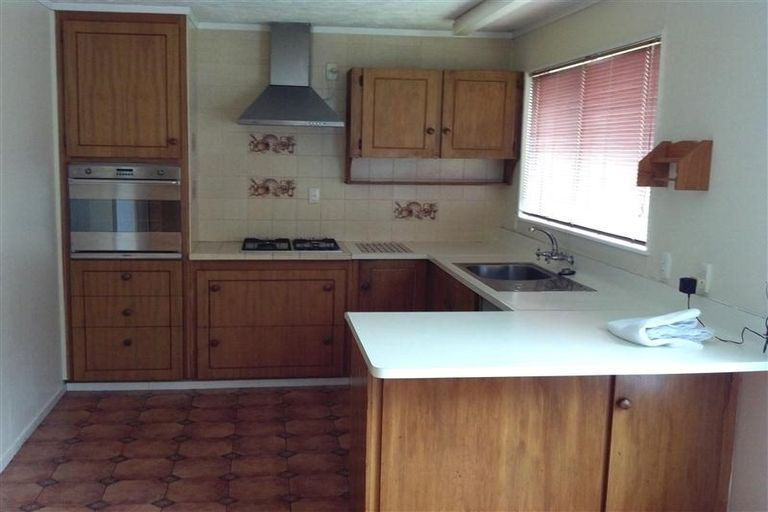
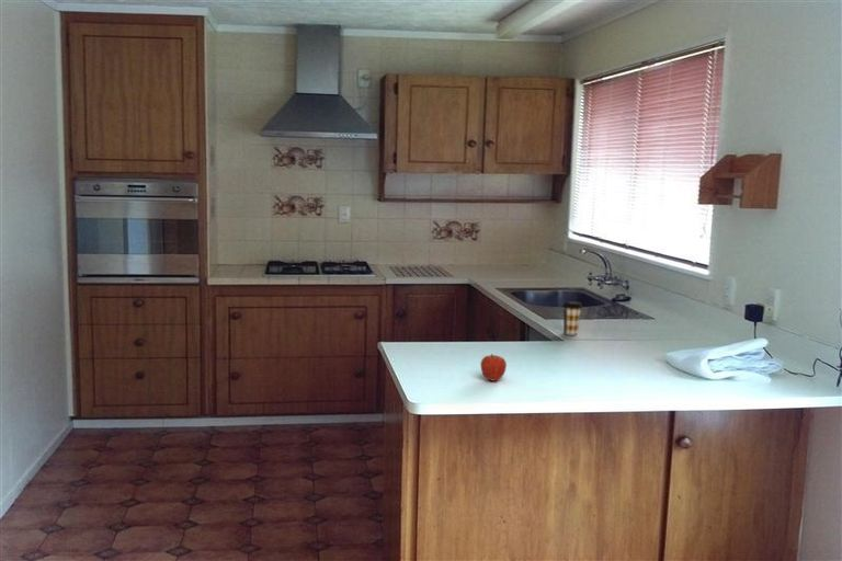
+ coffee cup [561,300,583,336]
+ fruit [479,353,508,382]
